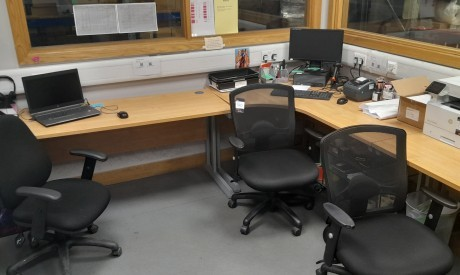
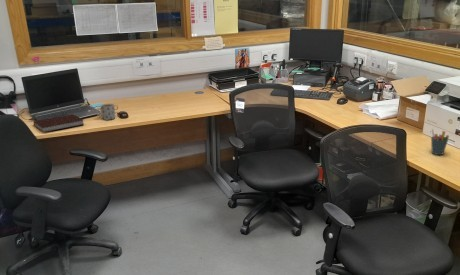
+ mug [95,103,116,121]
+ notebook [32,113,85,133]
+ pen holder [430,128,450,156]
